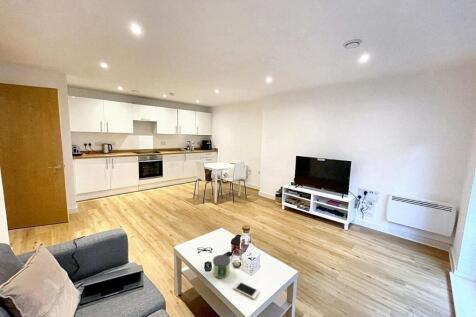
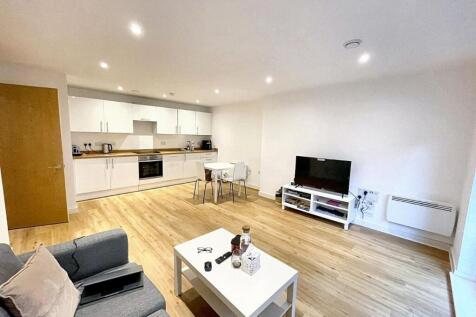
- candle [212,254,232,279]
- cell phone [233,281,261,300]
